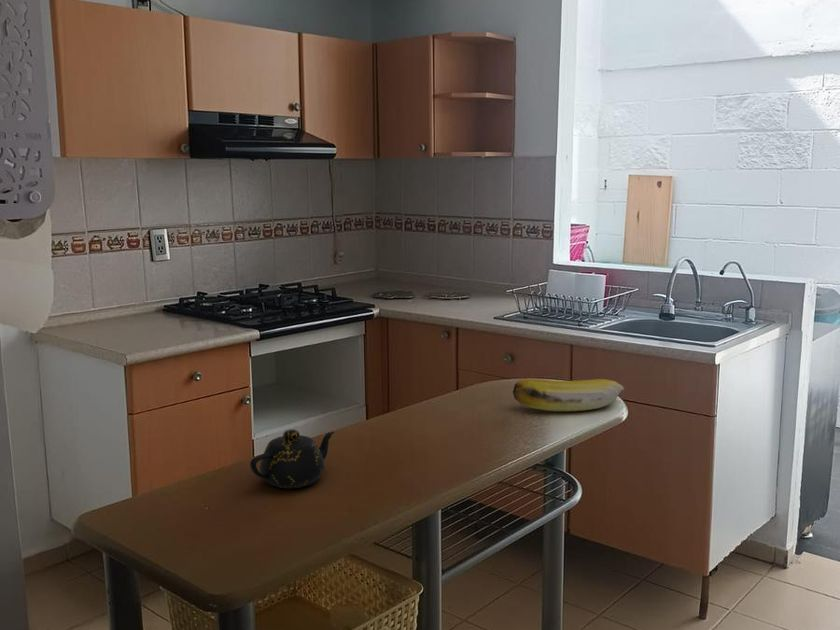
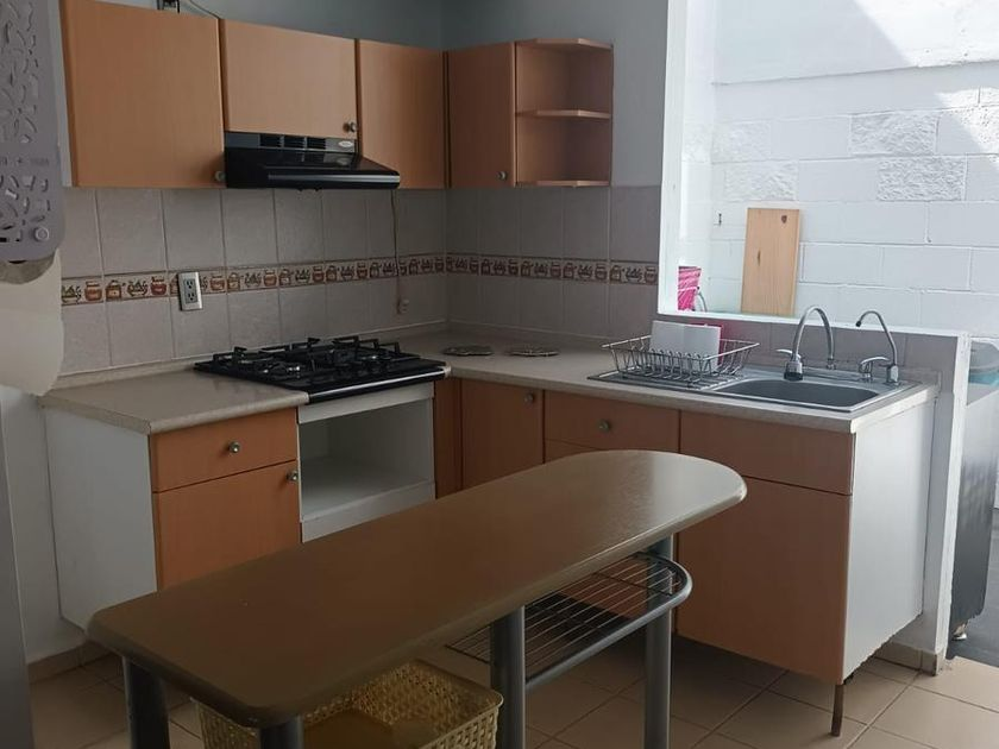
- teapot [249,429,336,490]
- banana [512,378,626,412]
